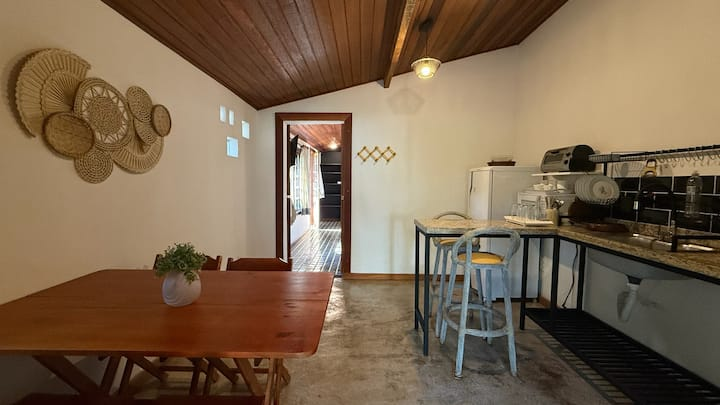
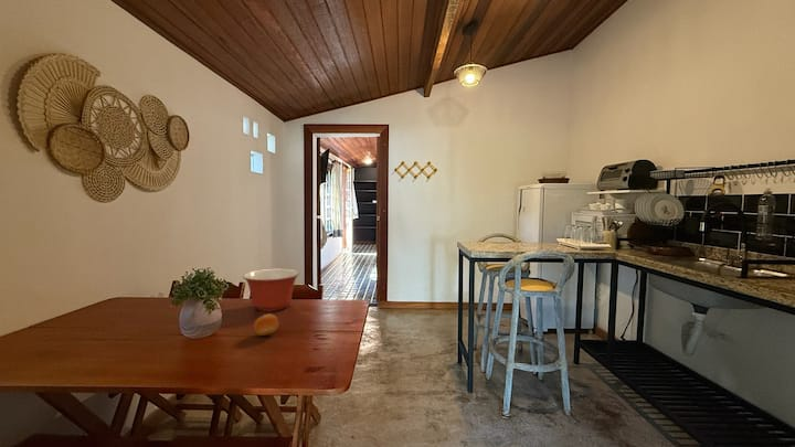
+ mixing bowl [242,268,300,312]
+ fruit [253,313,279,337]
